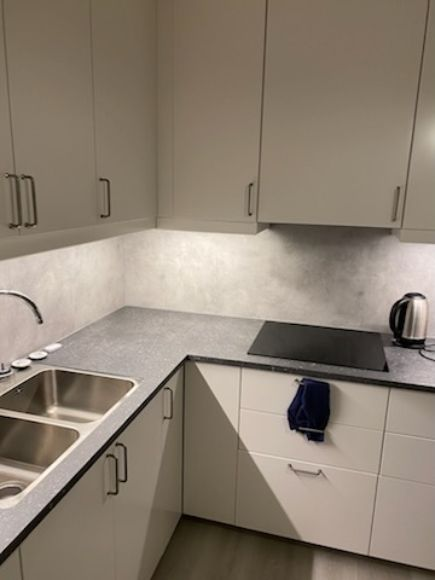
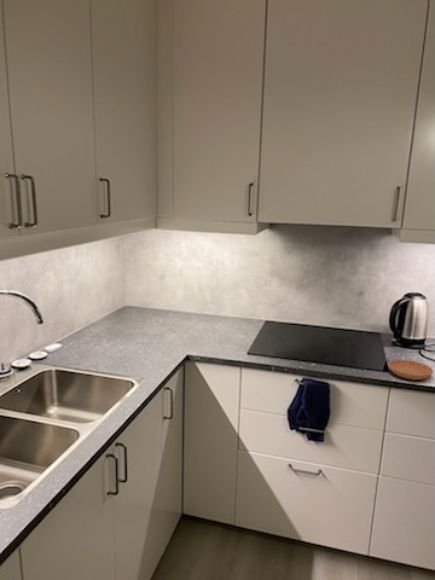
+ saucer [387,359,434,381]
